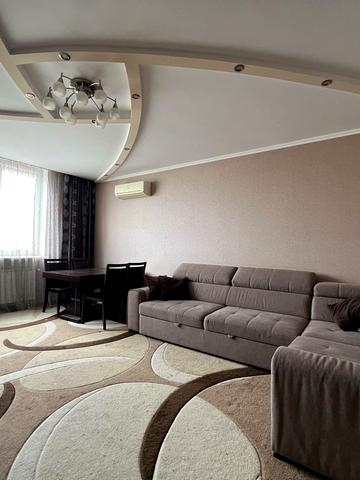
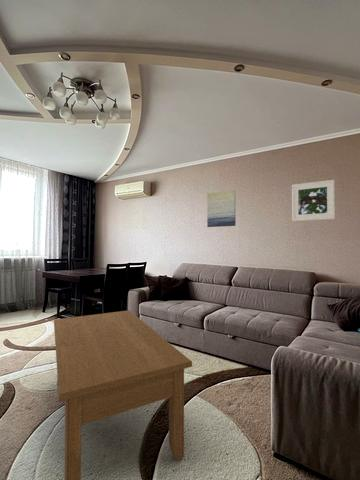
+ coffee table [53,310,193,480]
+ wall art [206,189,237,228]
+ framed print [291,179,336,222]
